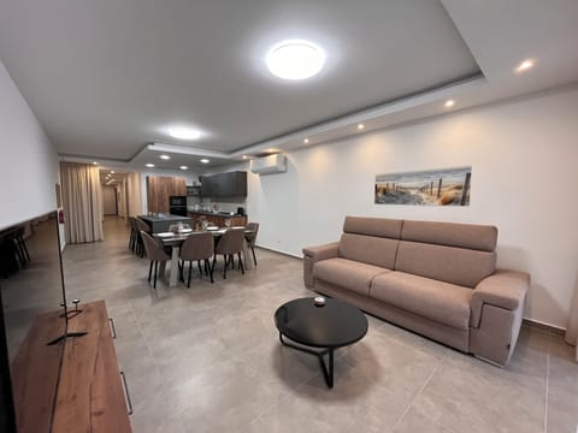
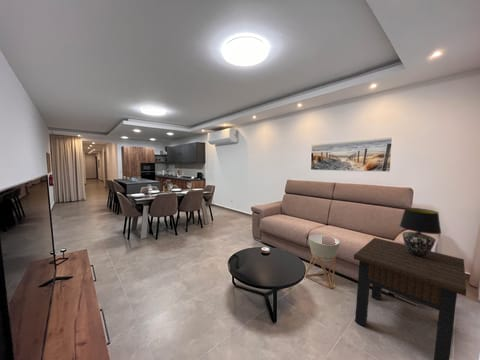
+ table lamp [399,207,442,258]
+ side table [353,237,467,360]
+ planter [305,233,341,290]
